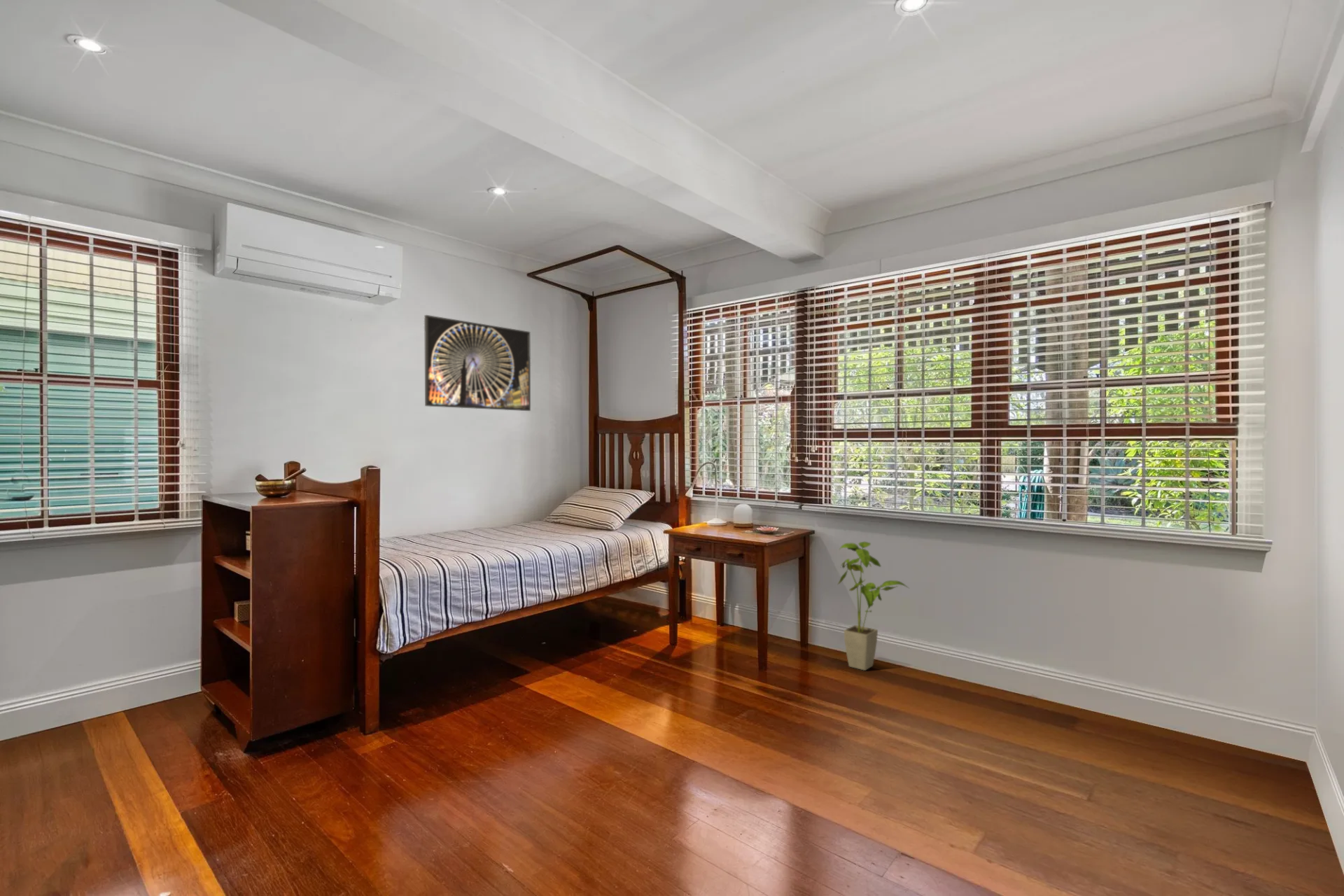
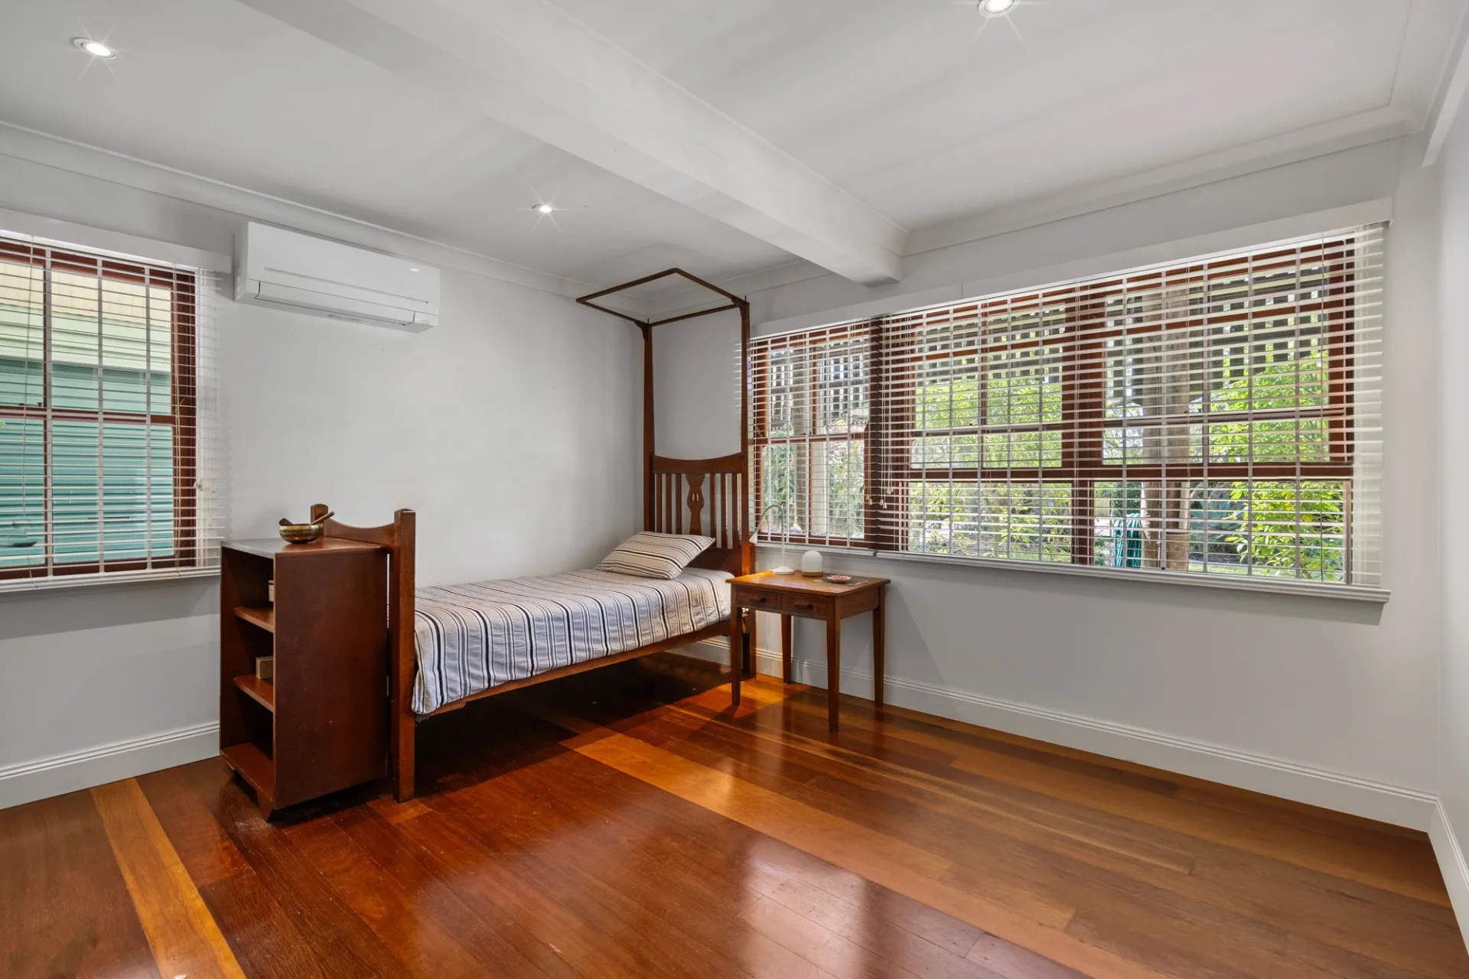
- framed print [423,314,531,412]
- house plant [837,541,909,671]
